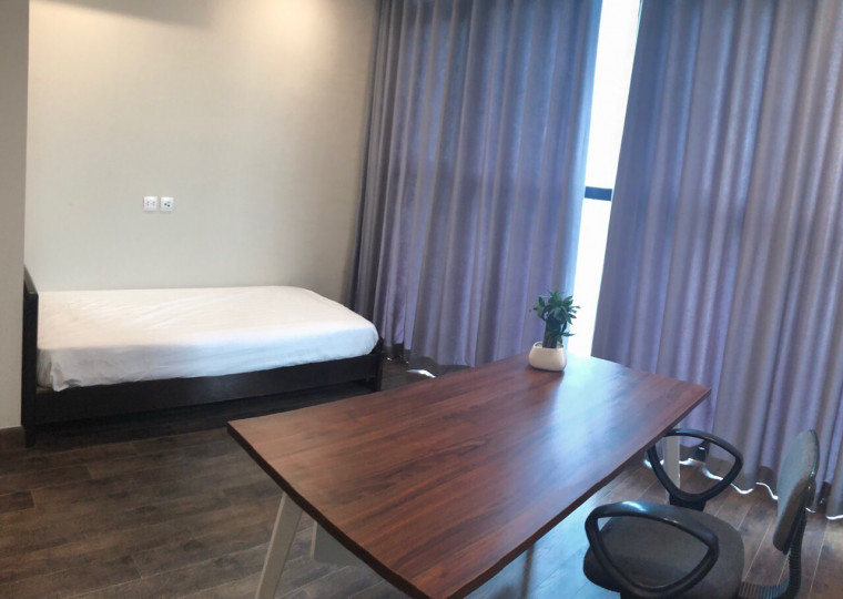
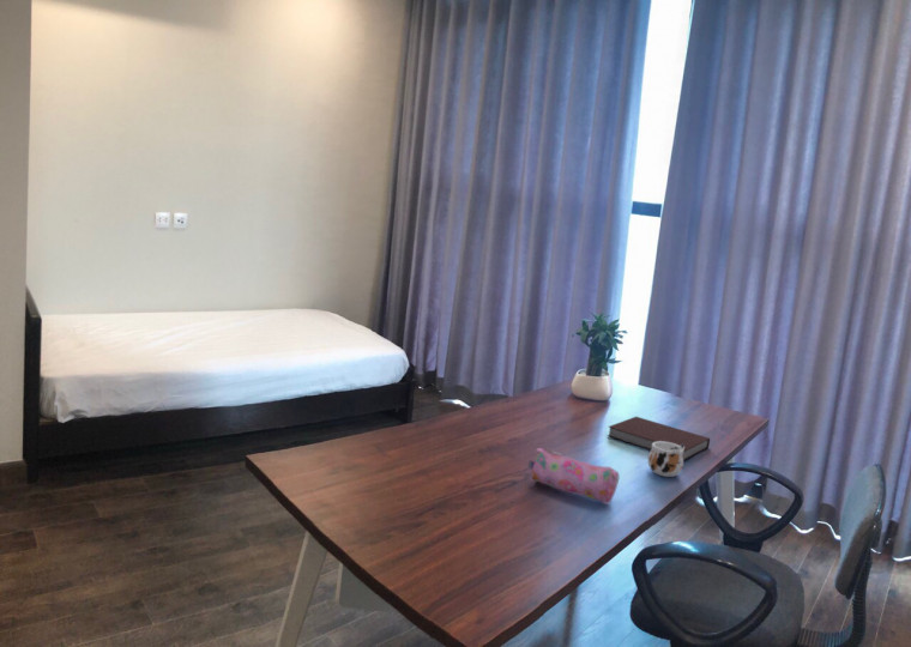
+ pencil case [526,447,620,506]
+ mug [647,441,684,478]
+ notebook [605,416,711,462]
